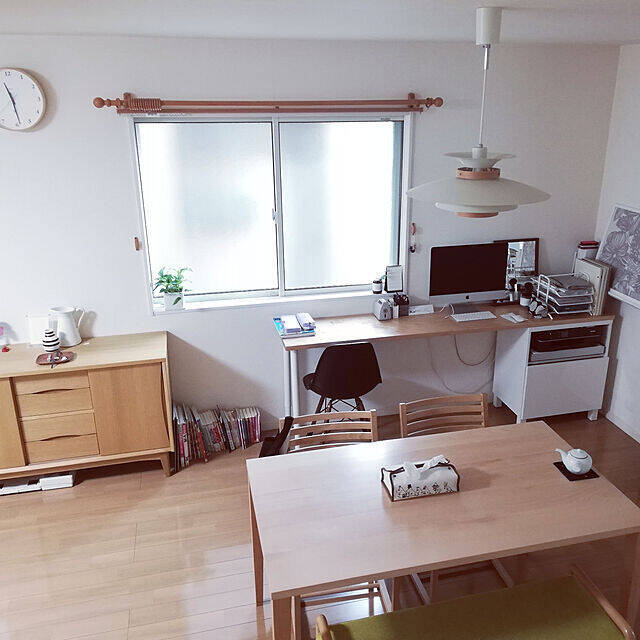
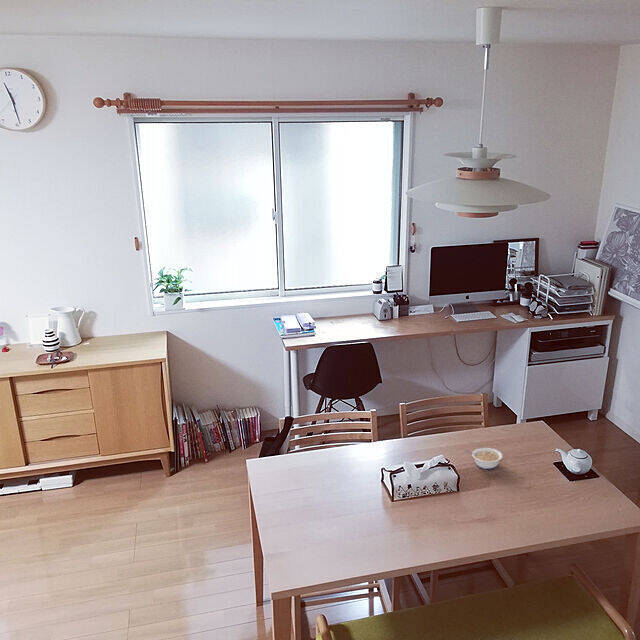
+ legume [465,447,504,470]
